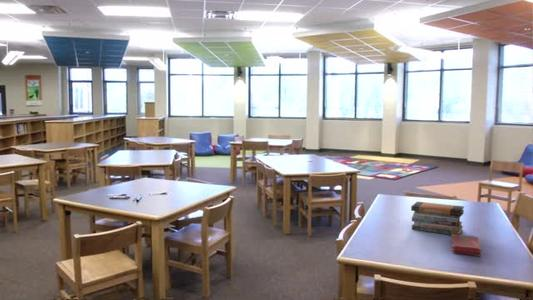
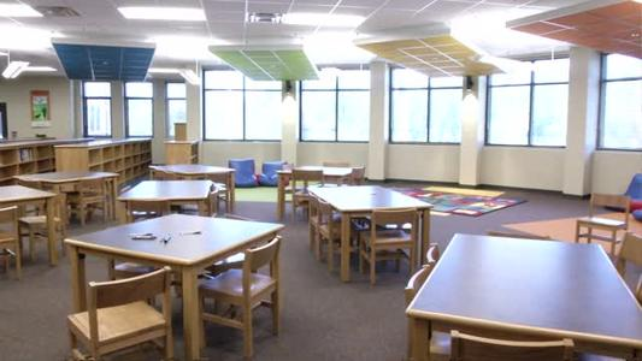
- book [451,234,482,257]
- book stack [410,201,465,236]
